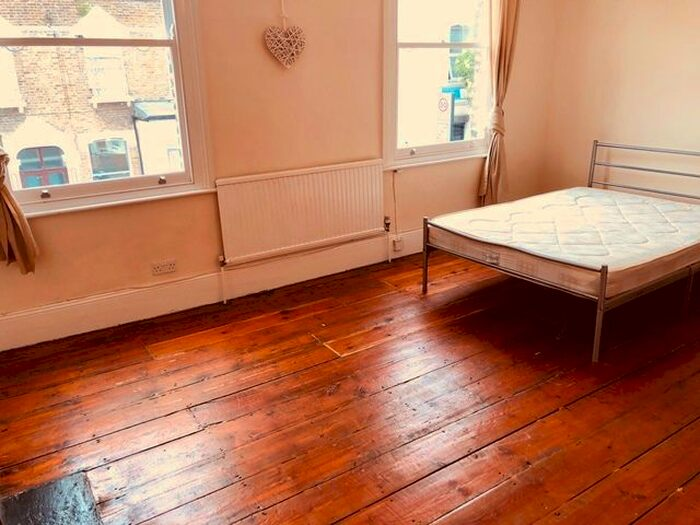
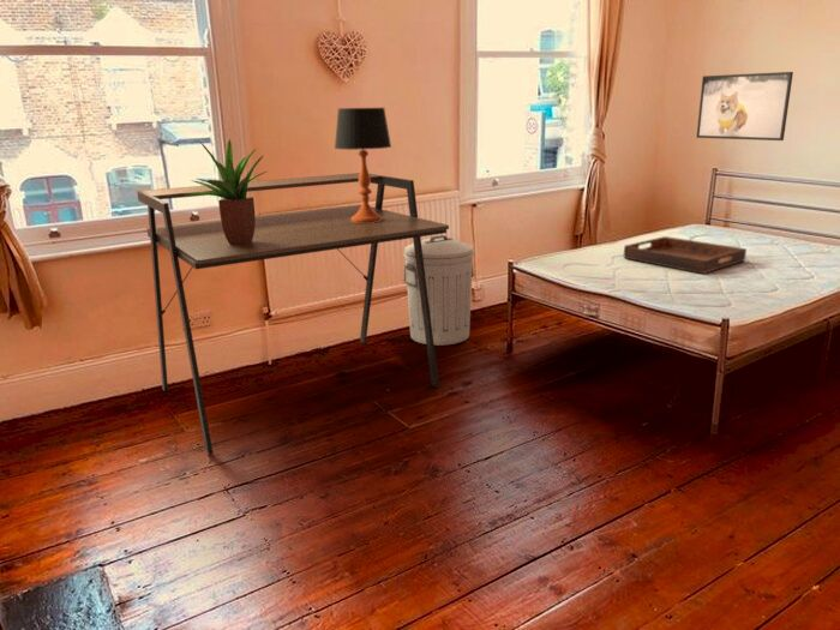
+ potted plant [185,138,270,245]
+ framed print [696,71,794,142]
+ table lamp [334,107,392,223]
+ serving tray [623,235,748,275]
+ trash can [402,234,475,347]
+ desk [136,172,450,456]
